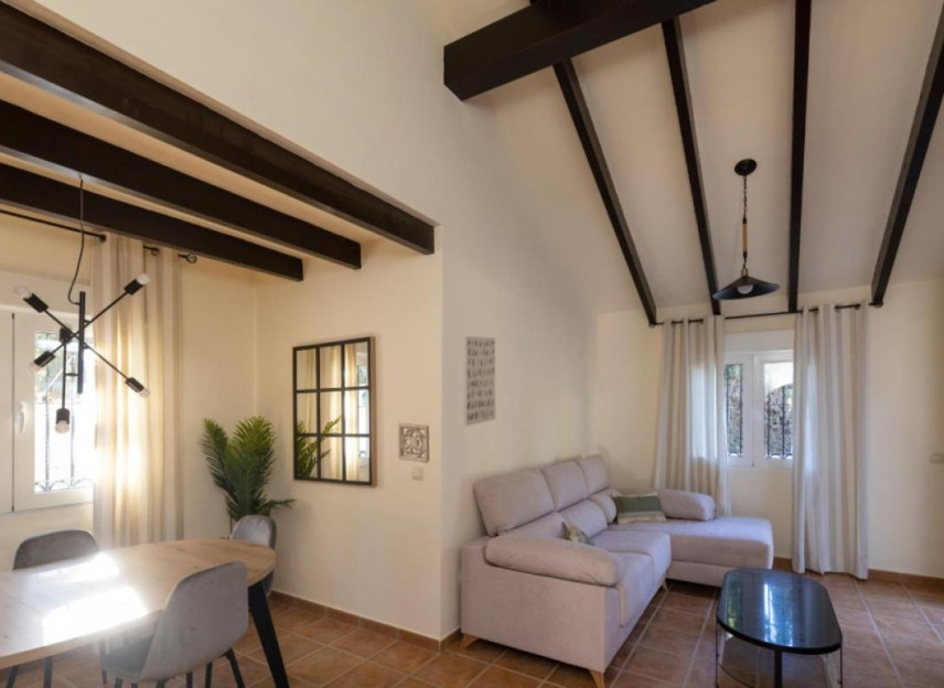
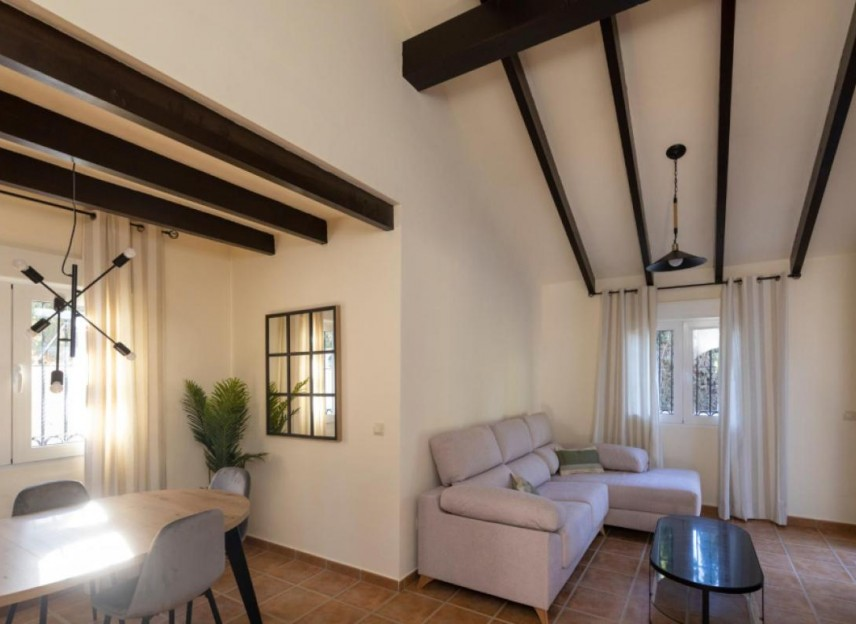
- wall art [462,335,496,427]
- wall ornament [397,421,431,464]
